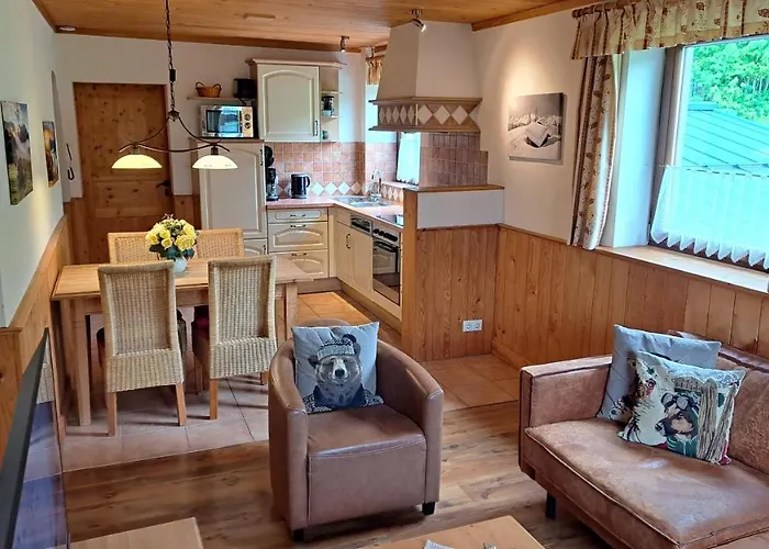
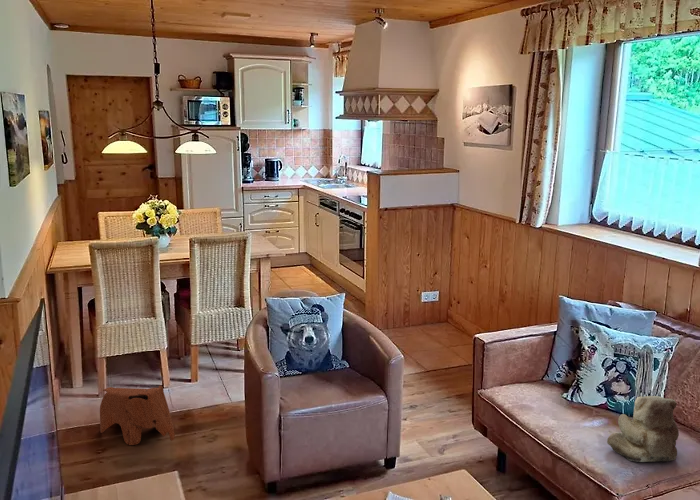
+ teddy bear [606,395,680,463]
+ toy elephant [99,385,176,446]
